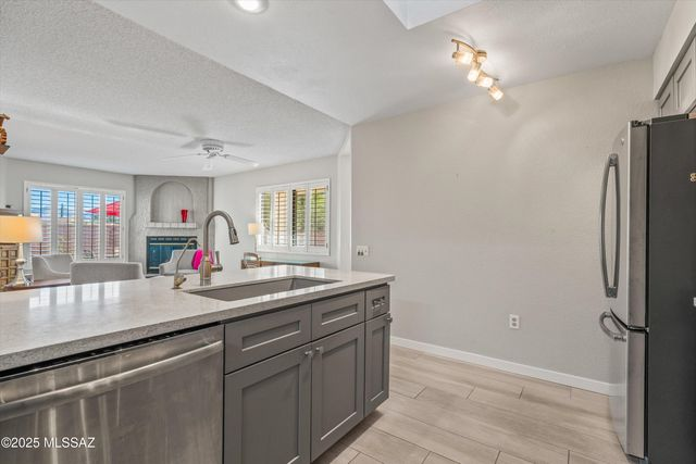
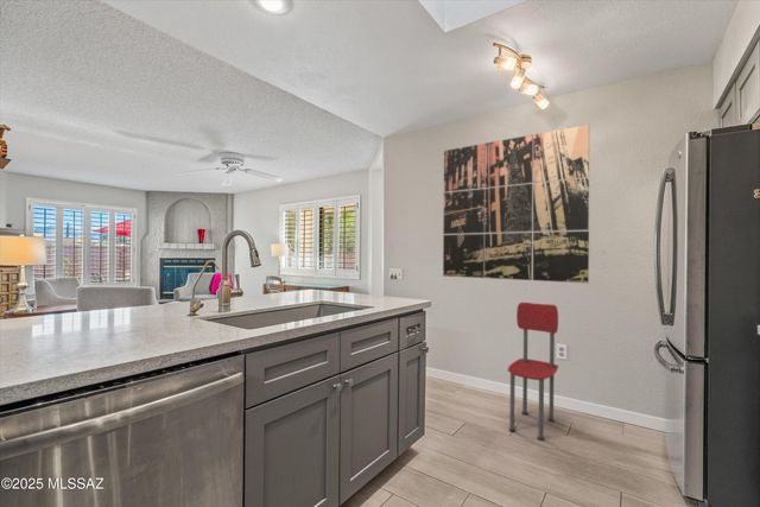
+ dining chair [507,302,559,442]
+ wall art [442,123,590,284]
